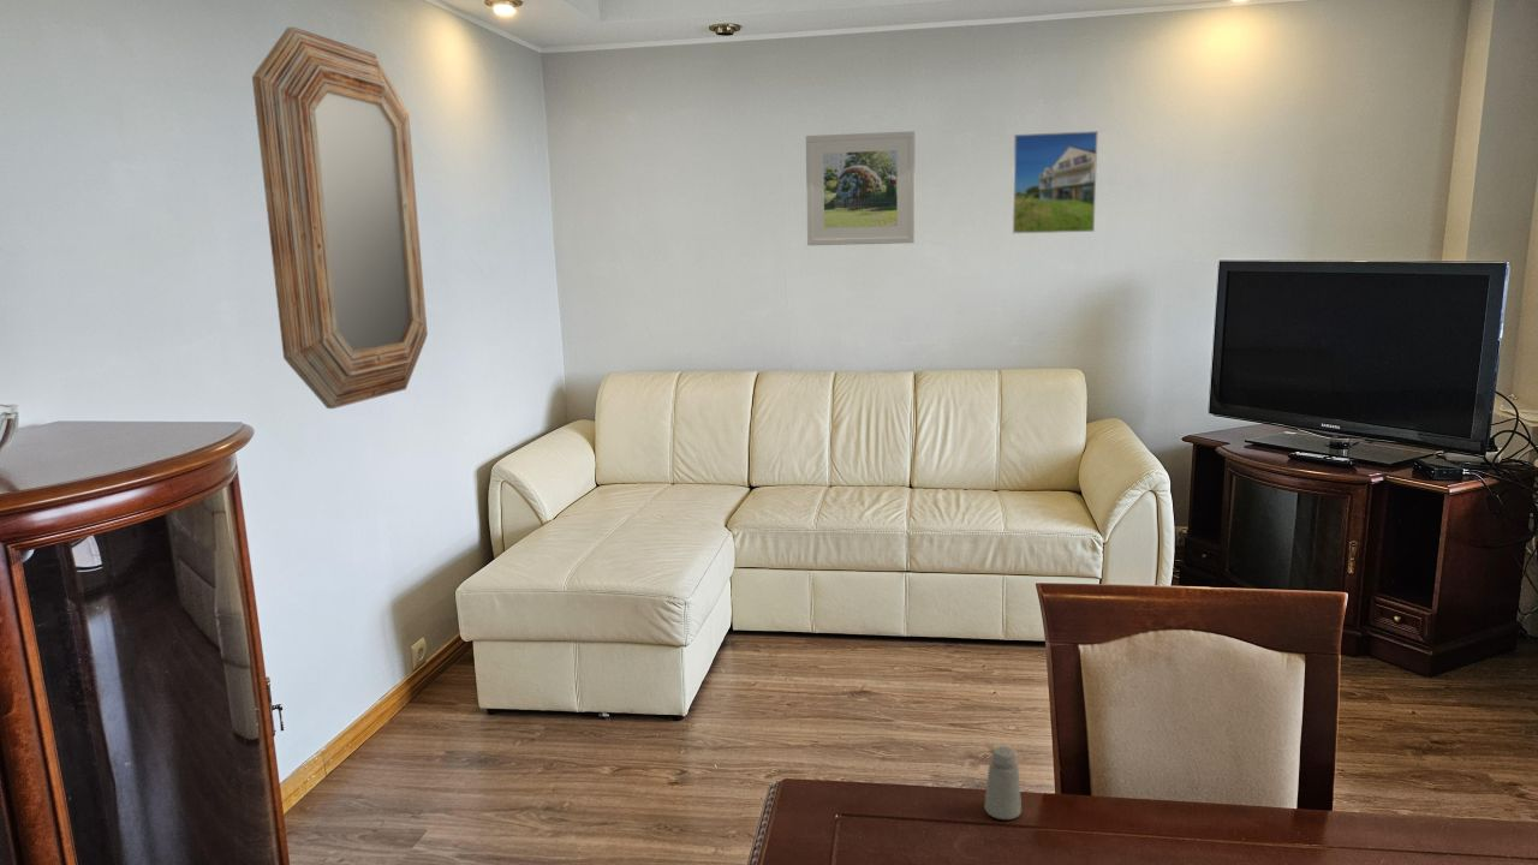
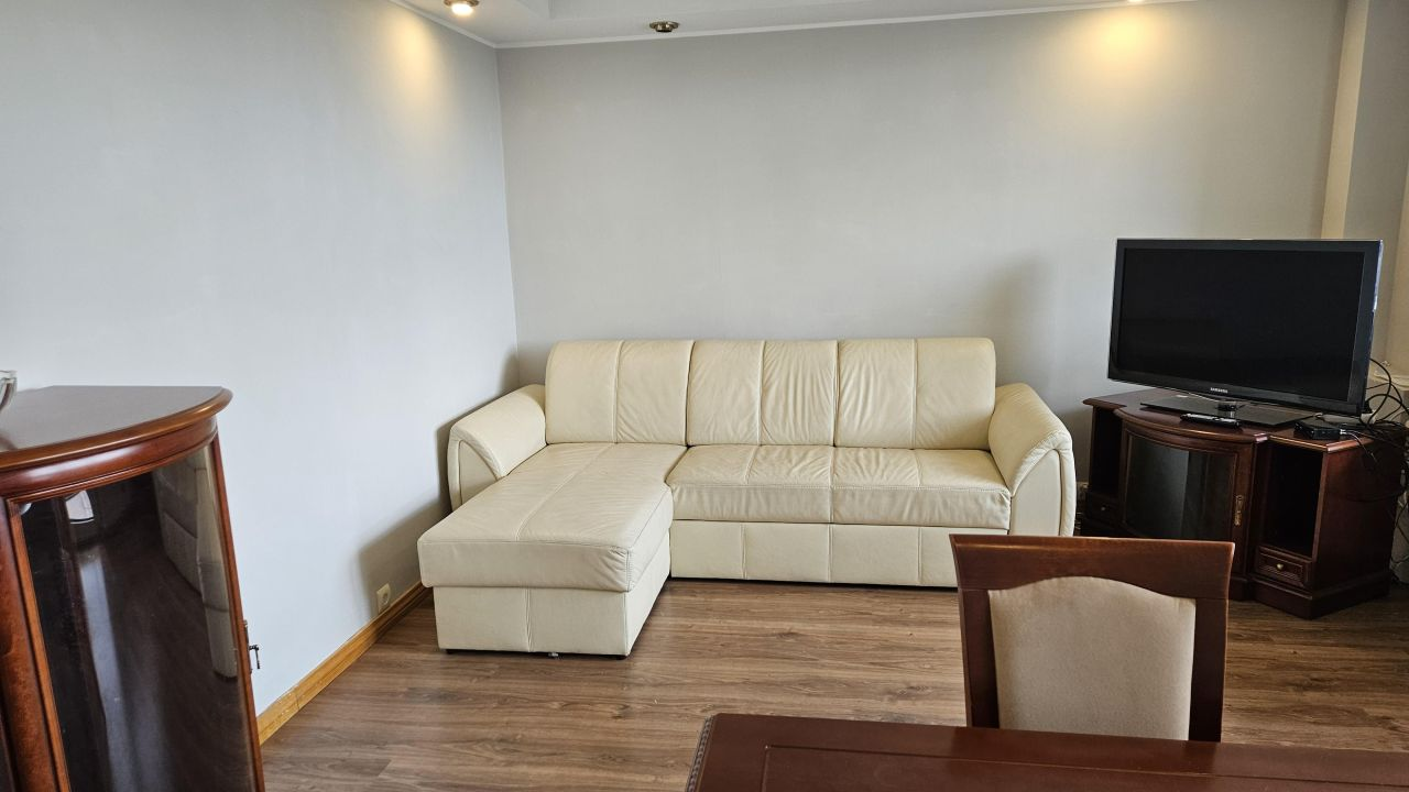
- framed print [805,130,917,246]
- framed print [1012,130,1099,234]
- home mirror [251,26,429,410]
- saltshaker [983,745,1023,821]
